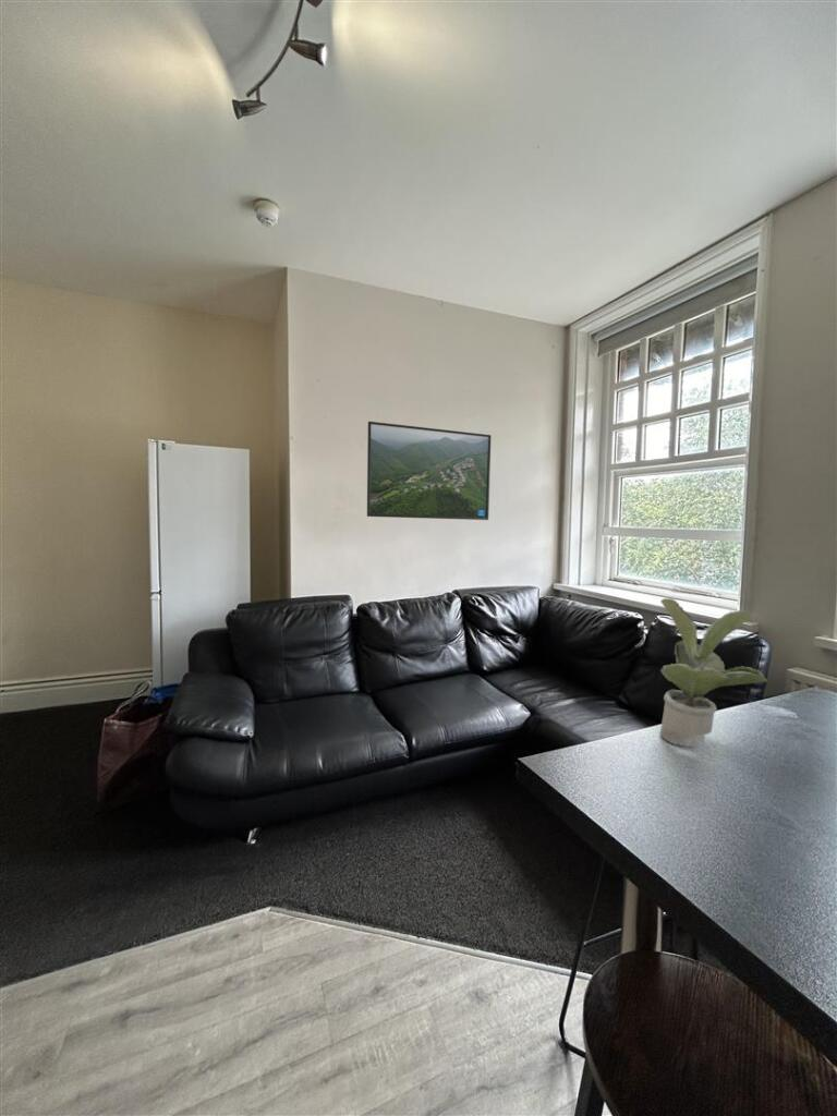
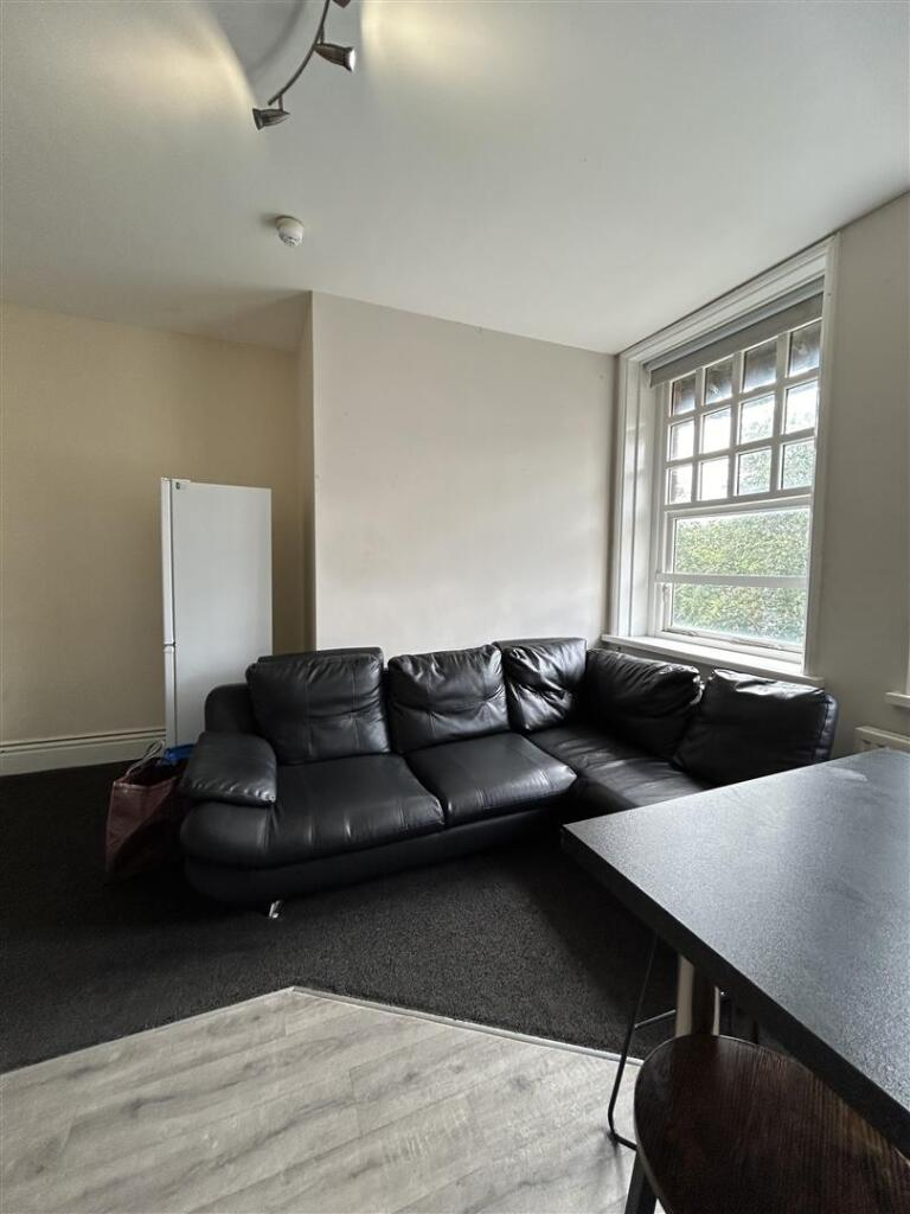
- potted plant [659,597,768,748]
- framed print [366,421,492,521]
